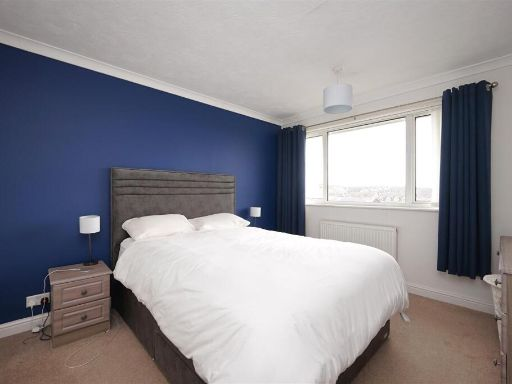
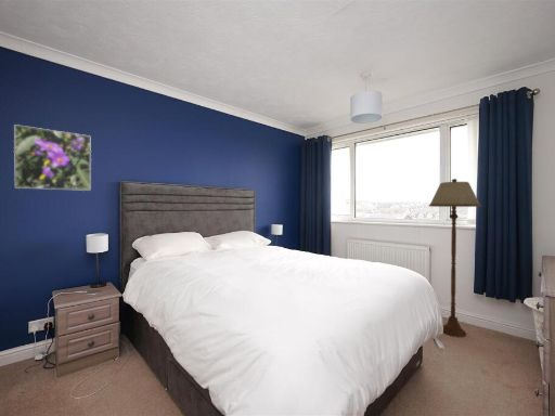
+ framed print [13,123,92,192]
+ floor lamp [428,178,482,338]
